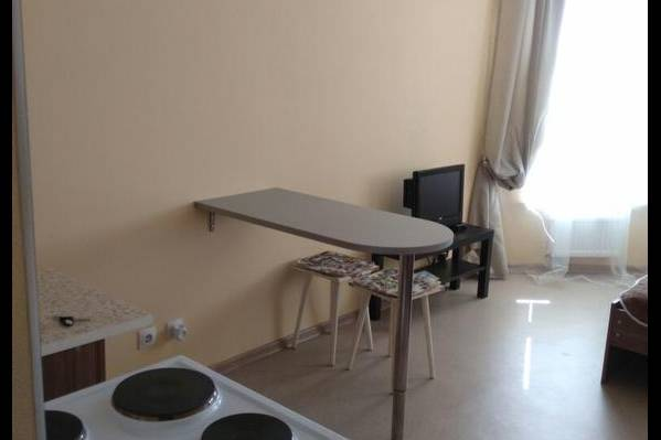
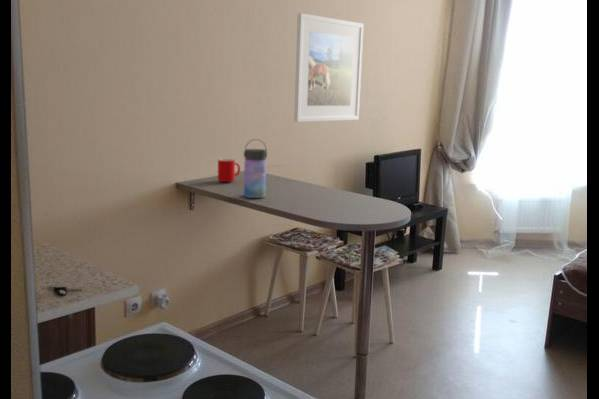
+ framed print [293,12,365,123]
+ cup [217,158,241,183]
+ water bottle [243,138,268,199]
